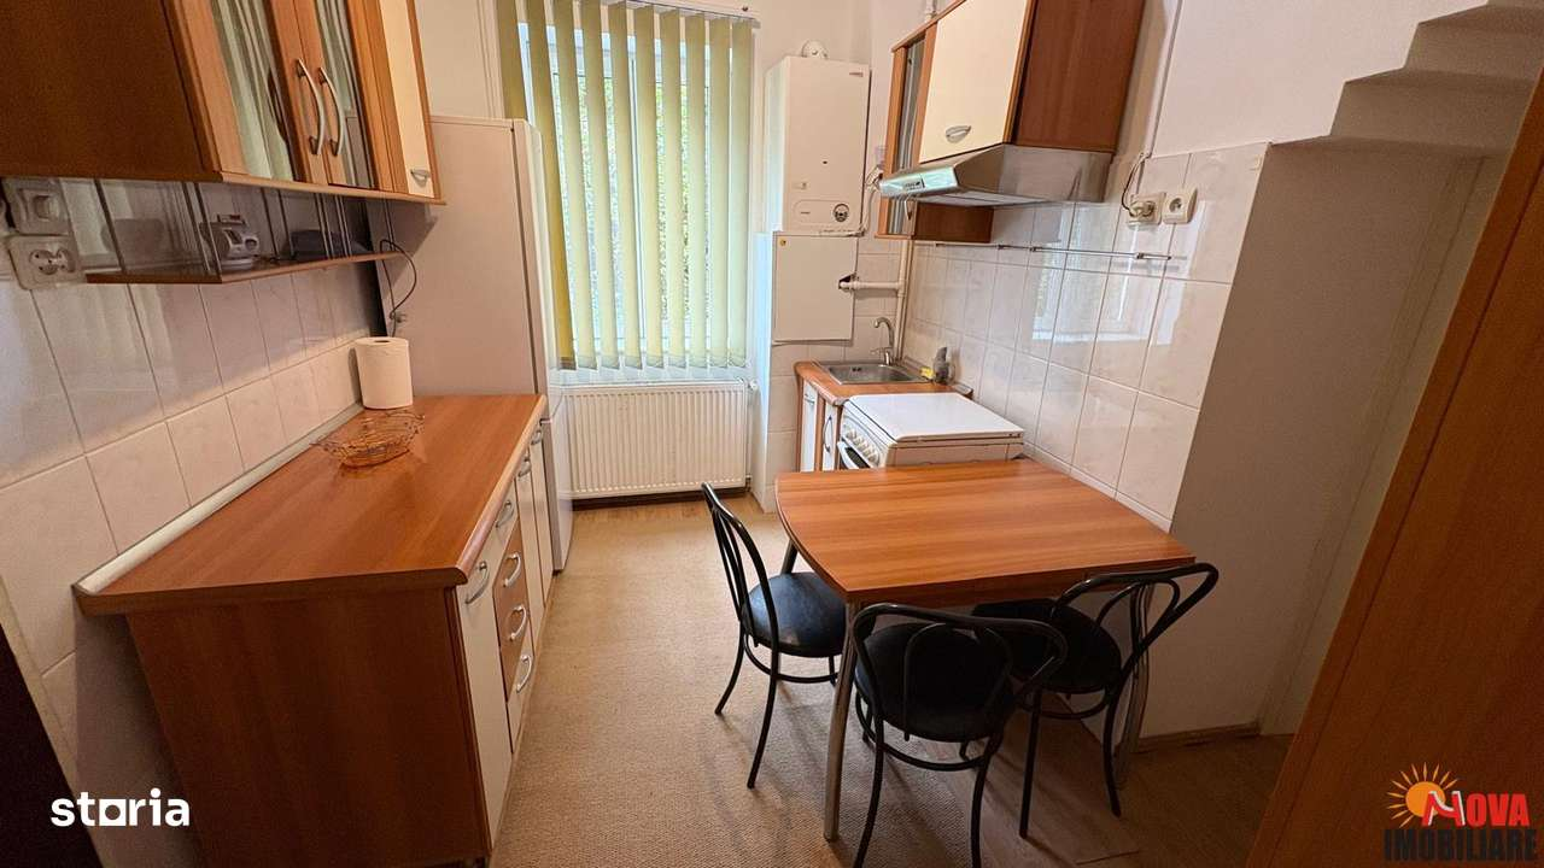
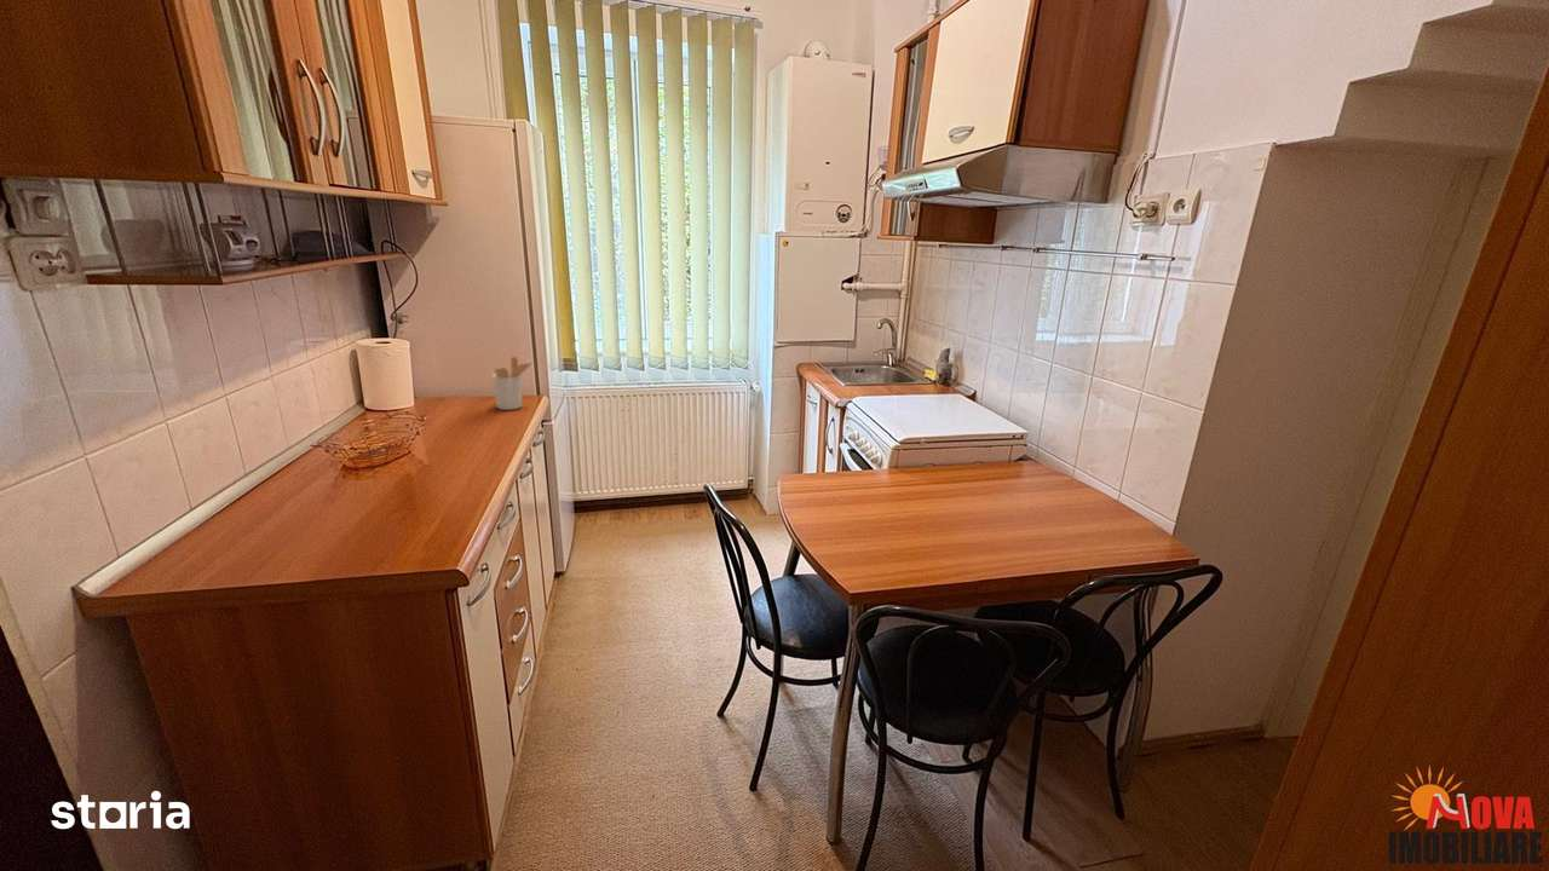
+ utensil holder [490,356,535,411]
